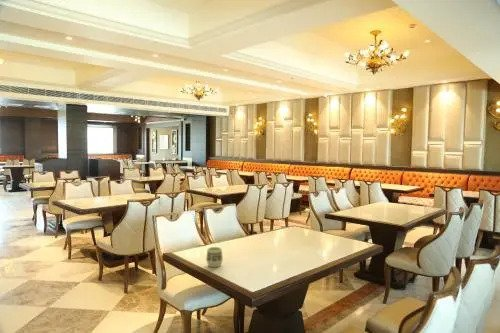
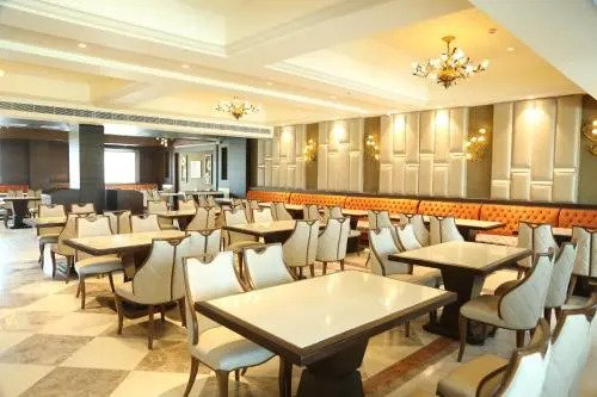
- cup [205,246,224,268]
